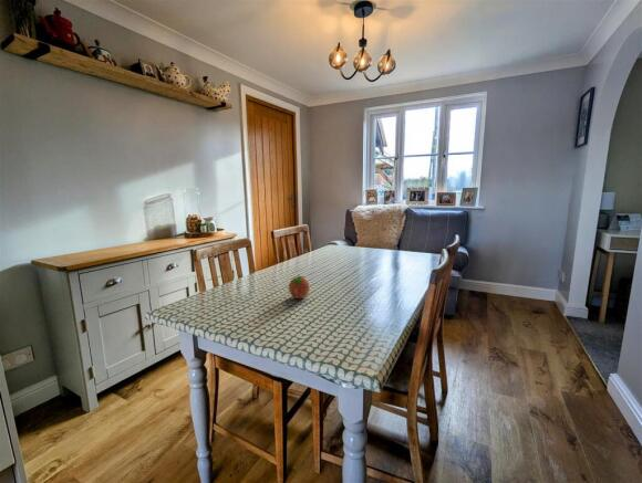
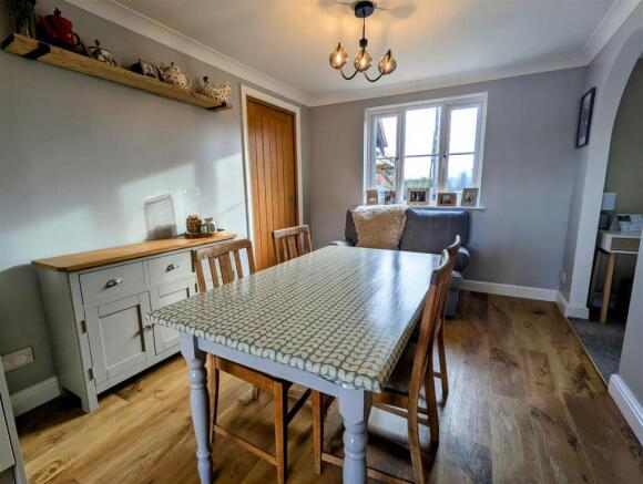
- fruit [288,273,311,300]
